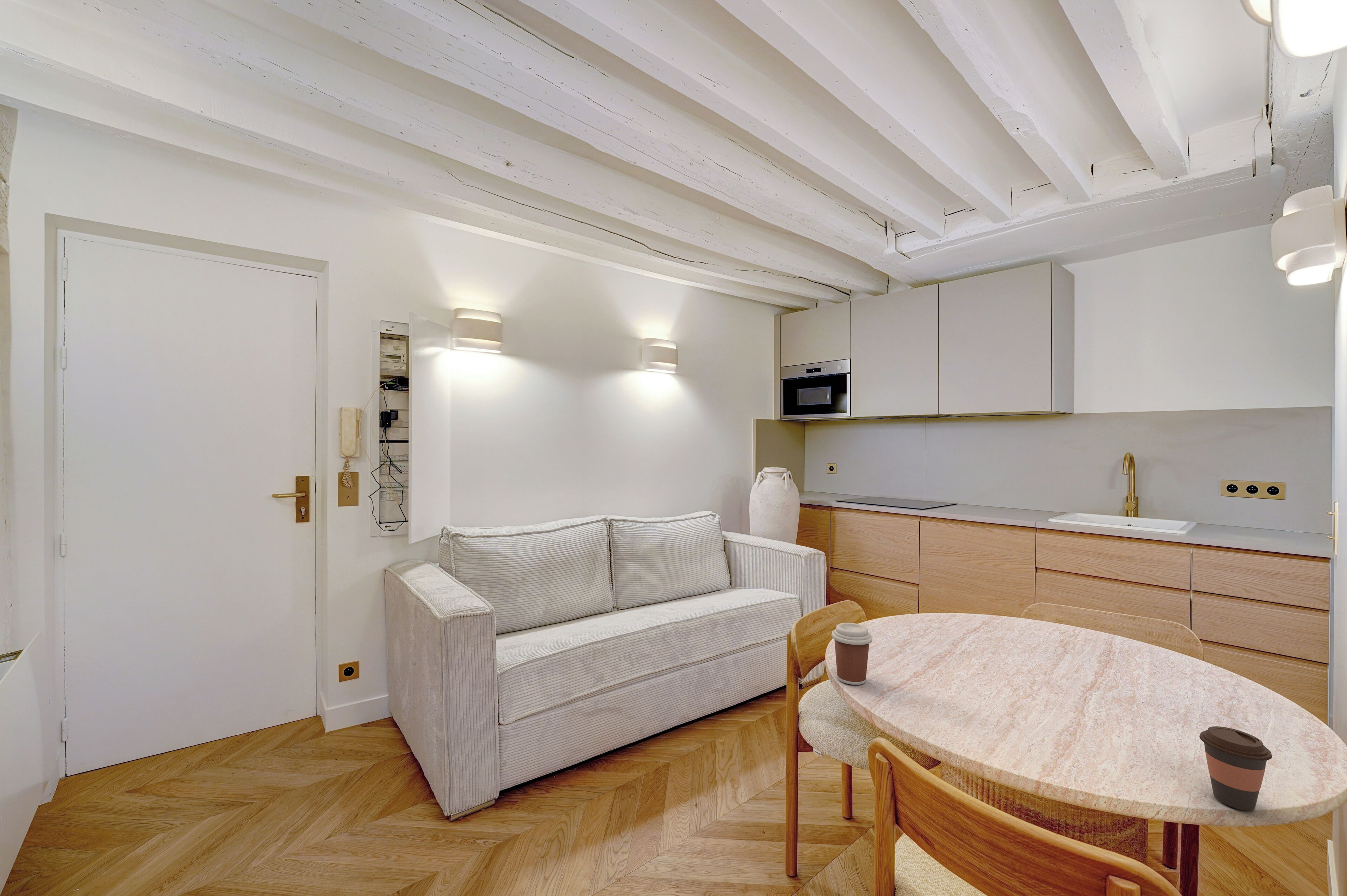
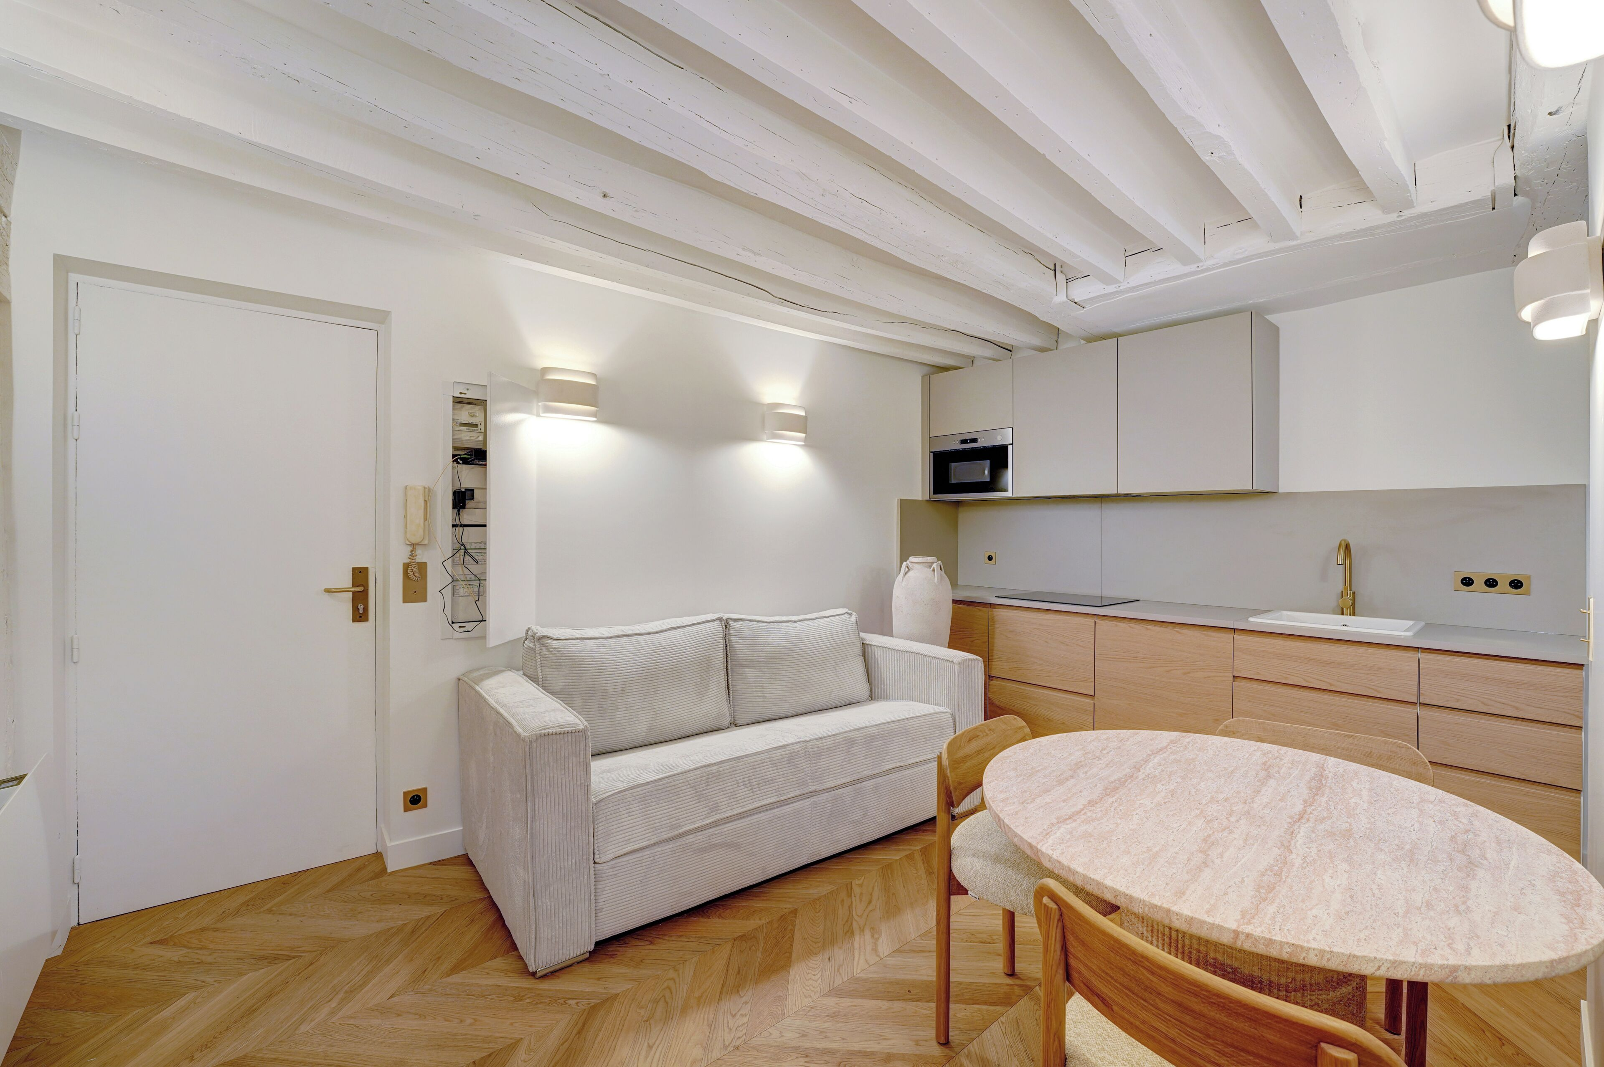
- coffee cup [831,622,873,685]
- coffee cup [1199,726,1273,811]
